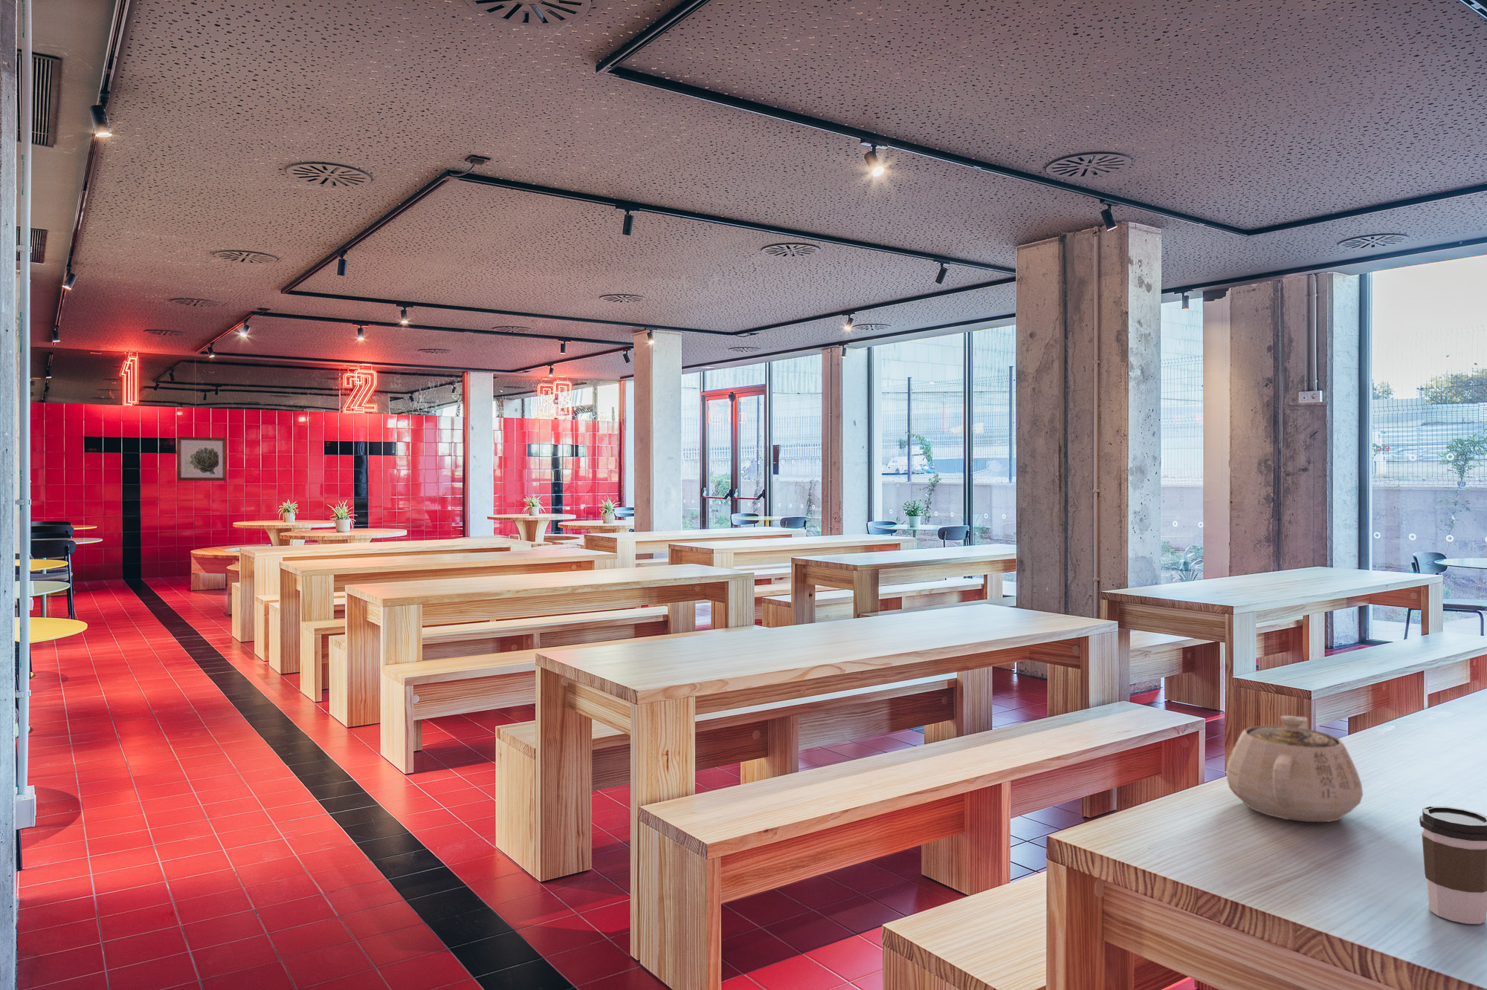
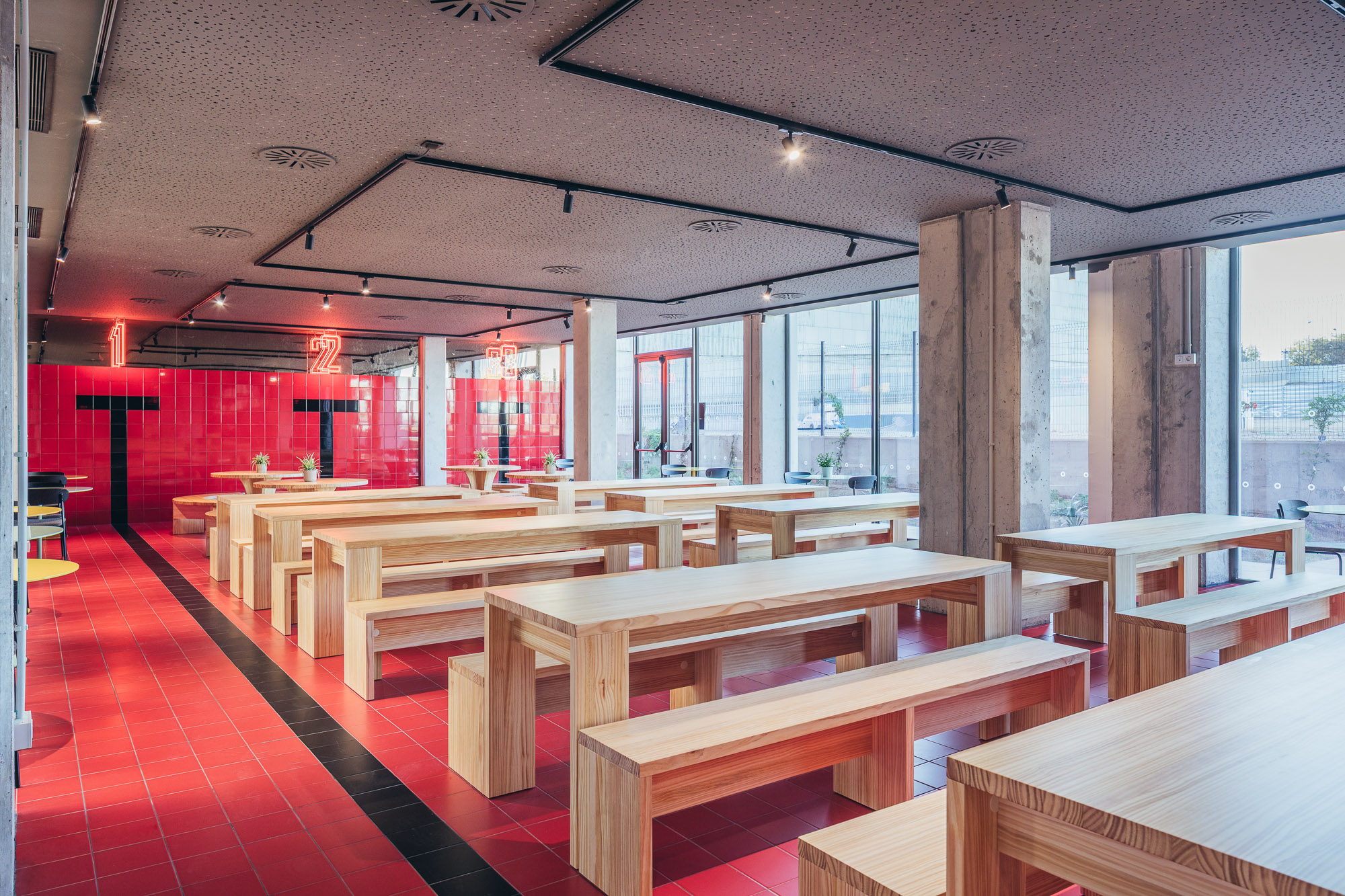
- wall art [177,436,227,482]
- coffee cup [1418,805,1487,925]
- teapot [1225,715,1363,823]
